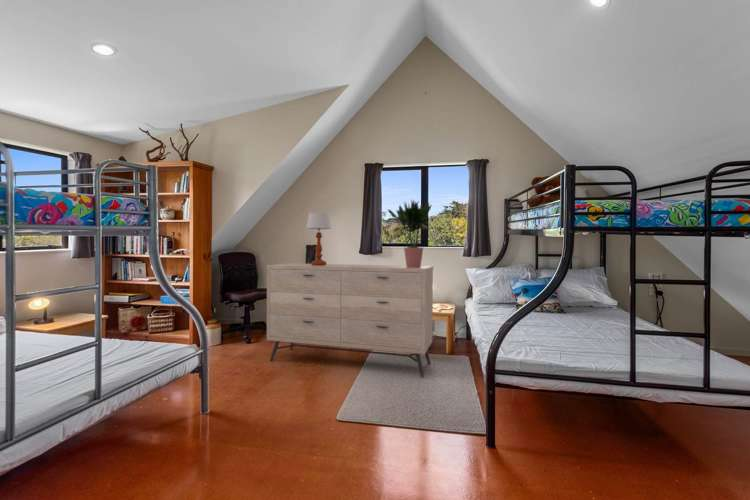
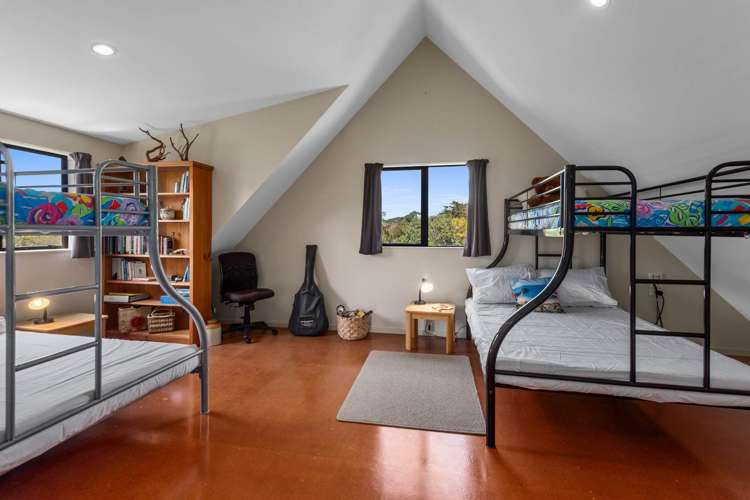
- potted plant [386,199,433,268]
- dresser [266,262,434,378]
- table lamp [305,212,332,266]
